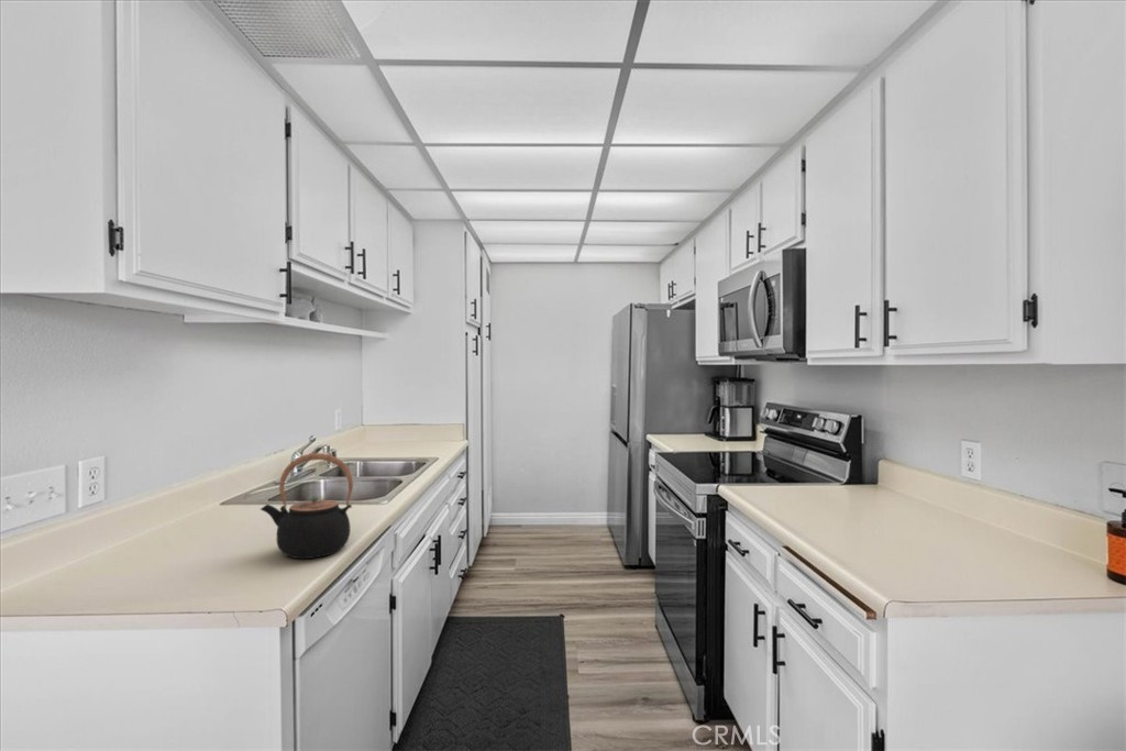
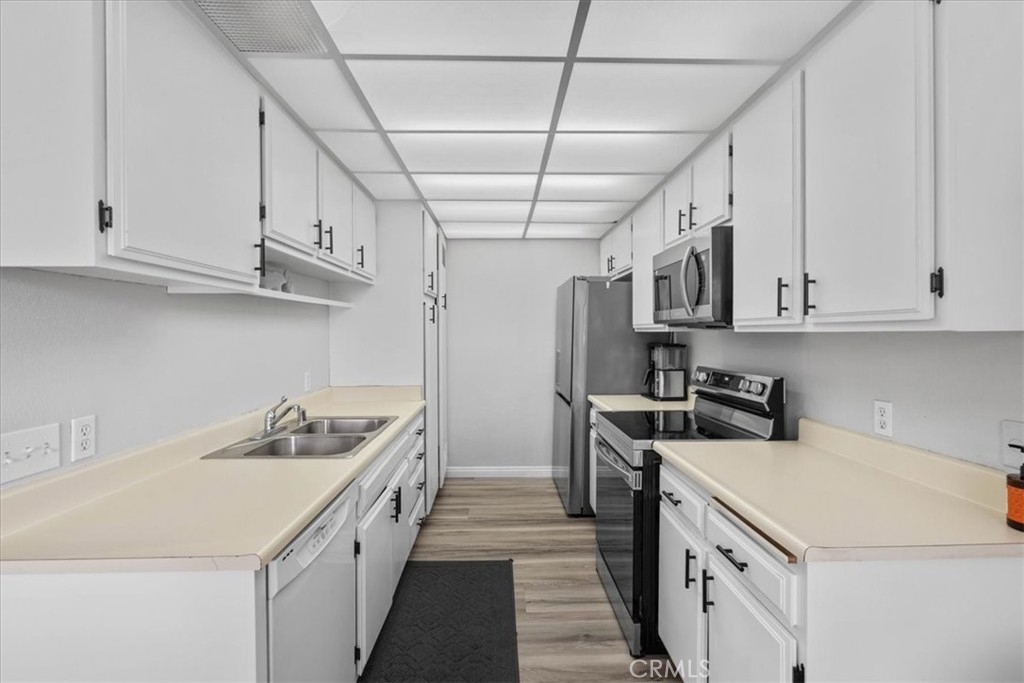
- teapot [260,452,354,560]
